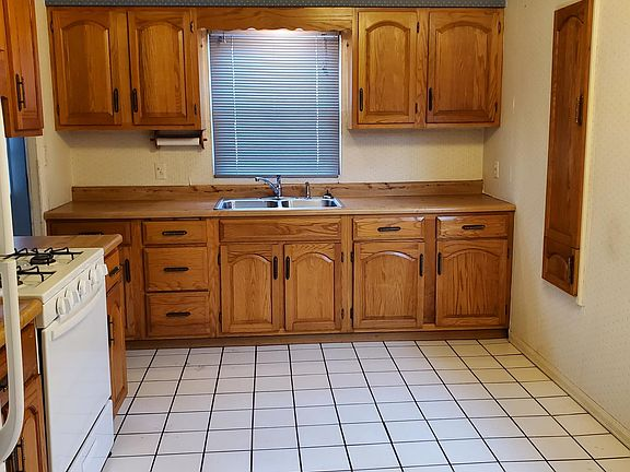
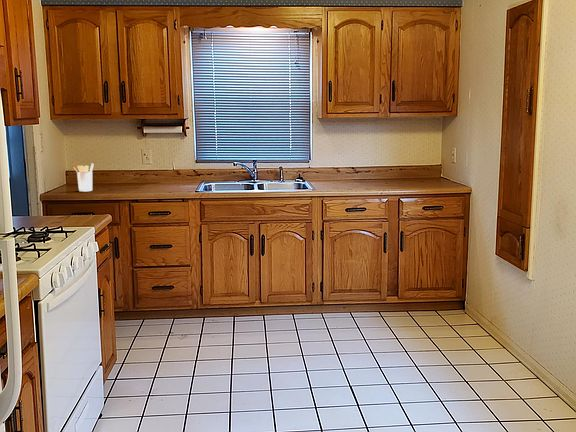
+ utensil holder [73,162,95,193]
